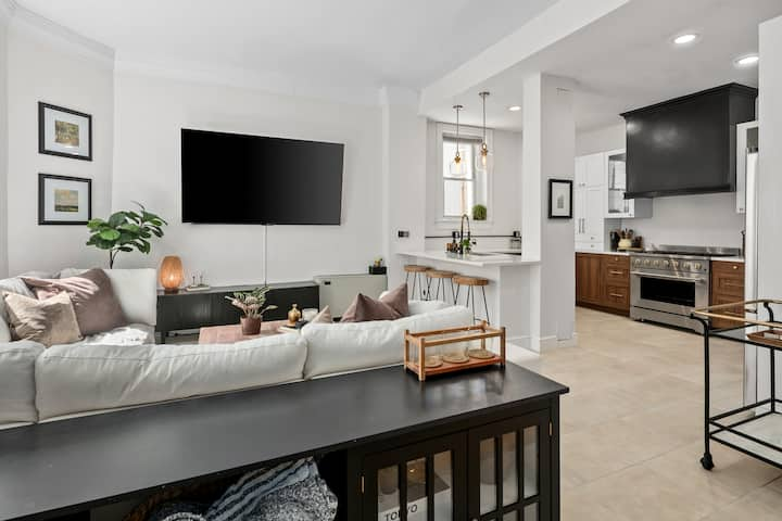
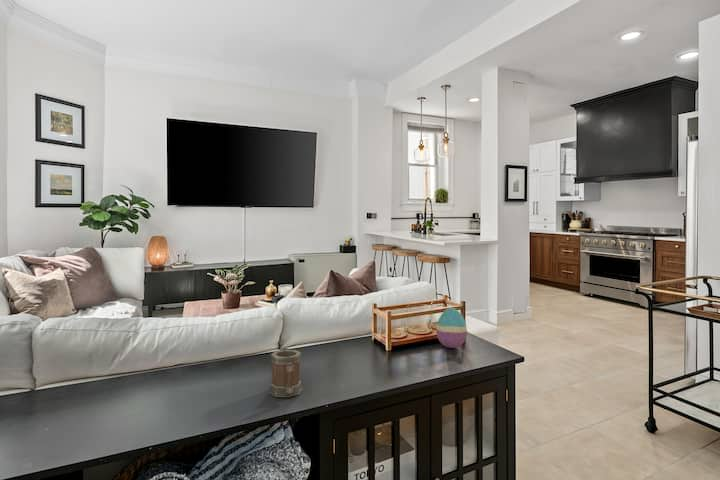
+ mug [268,349,303,398]
+ decorative egg [435,307,468,349]
